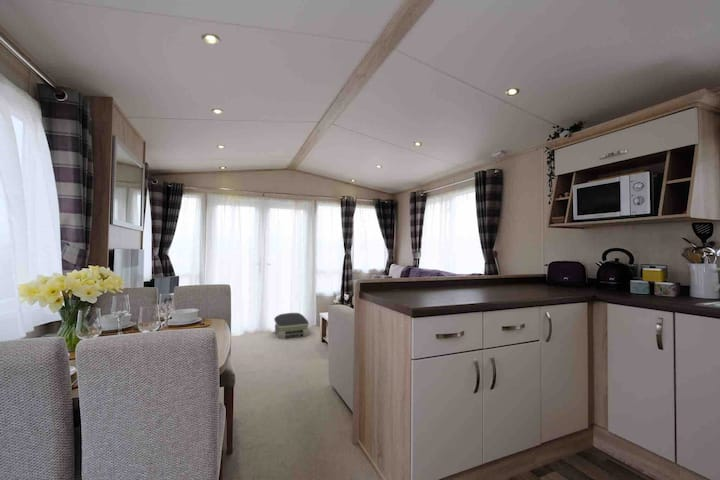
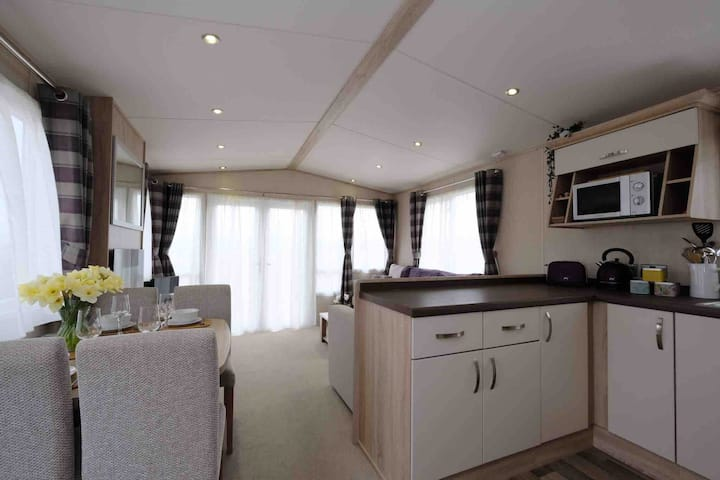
- air purifier [273,312,310,340]
